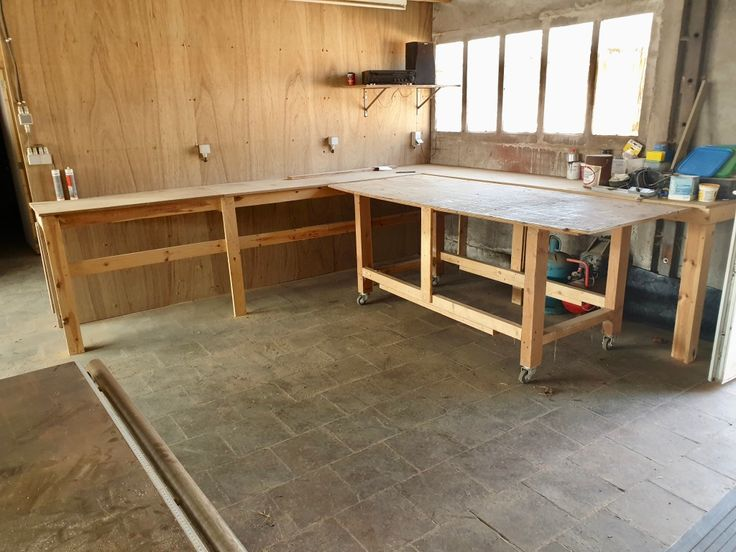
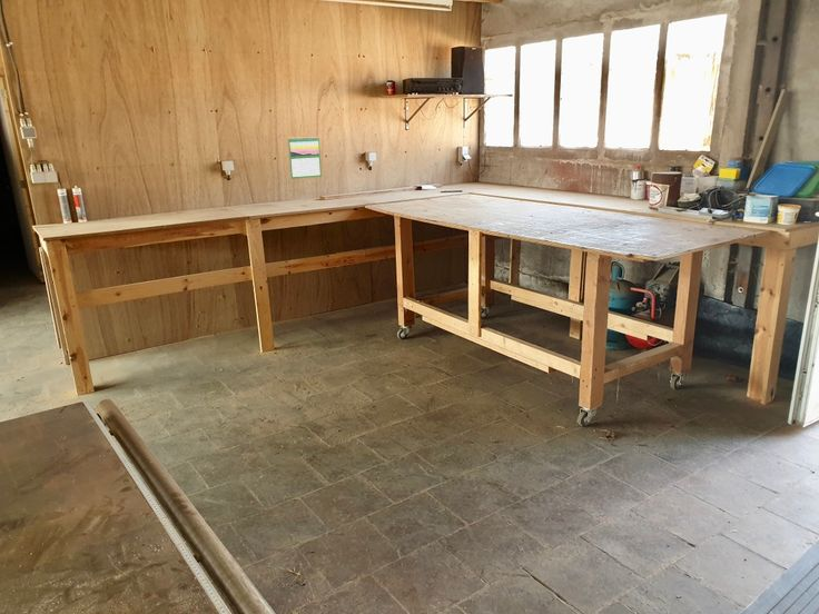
+ calendar [287,136,323,180]
